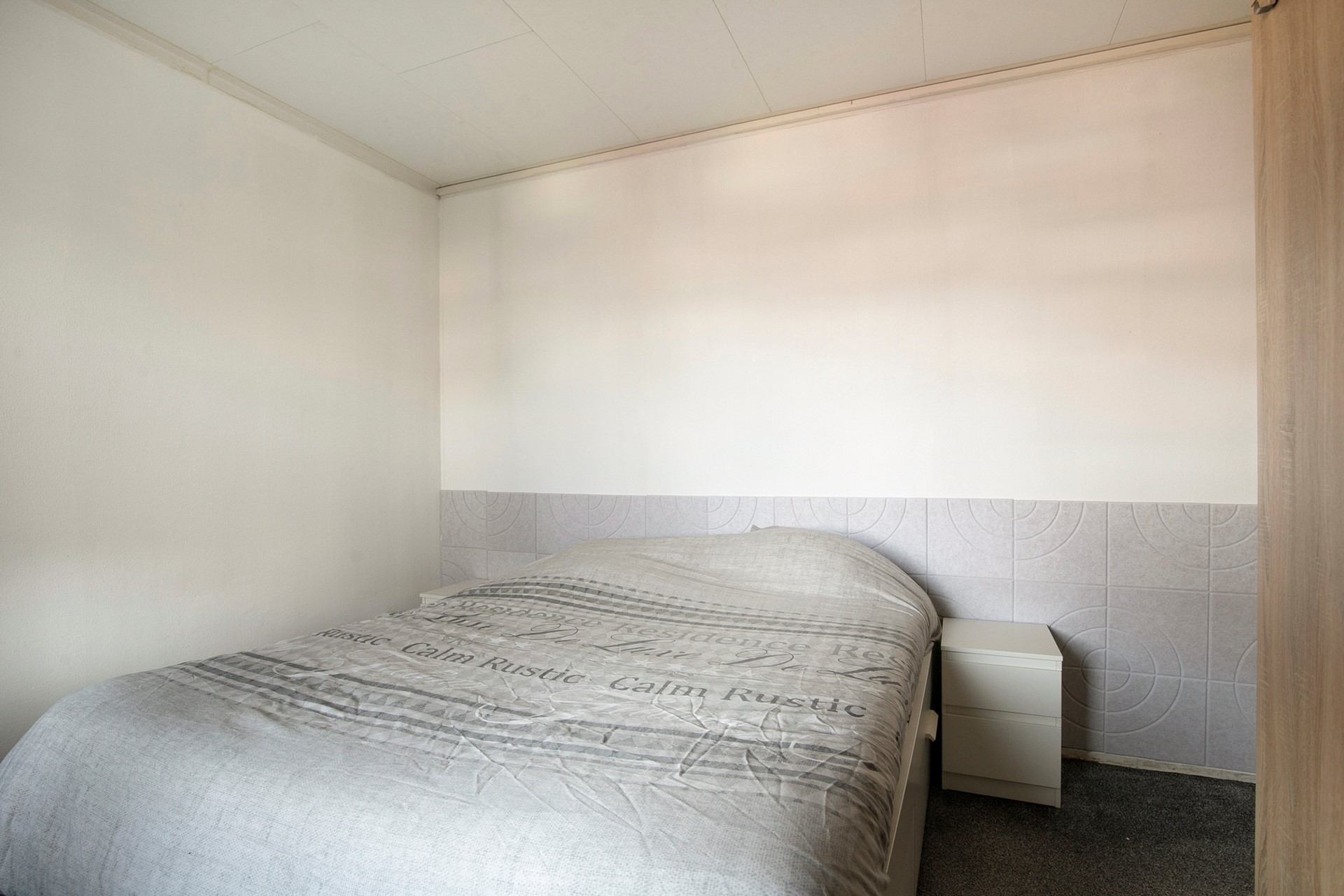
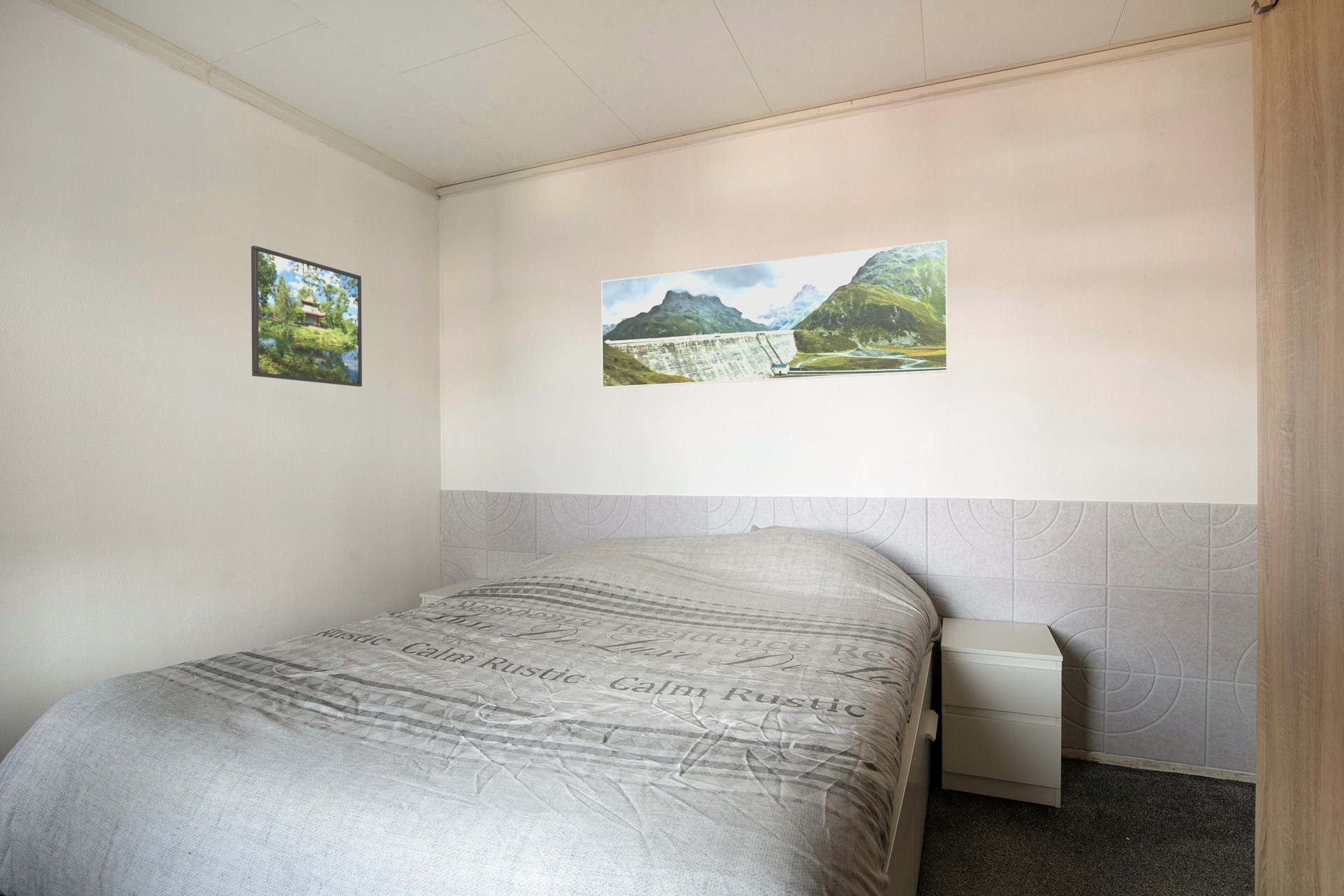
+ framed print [601,239,949,389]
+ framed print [251,245,363,387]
